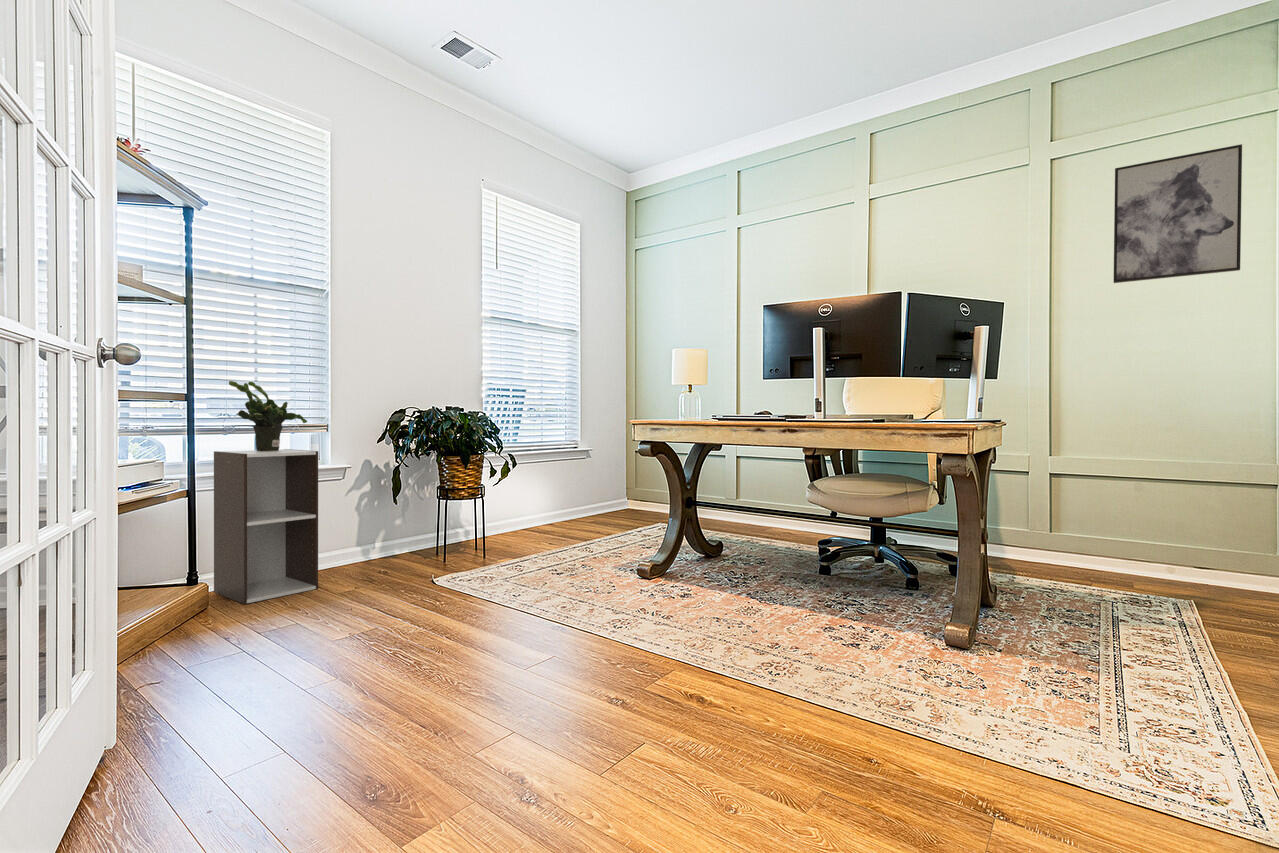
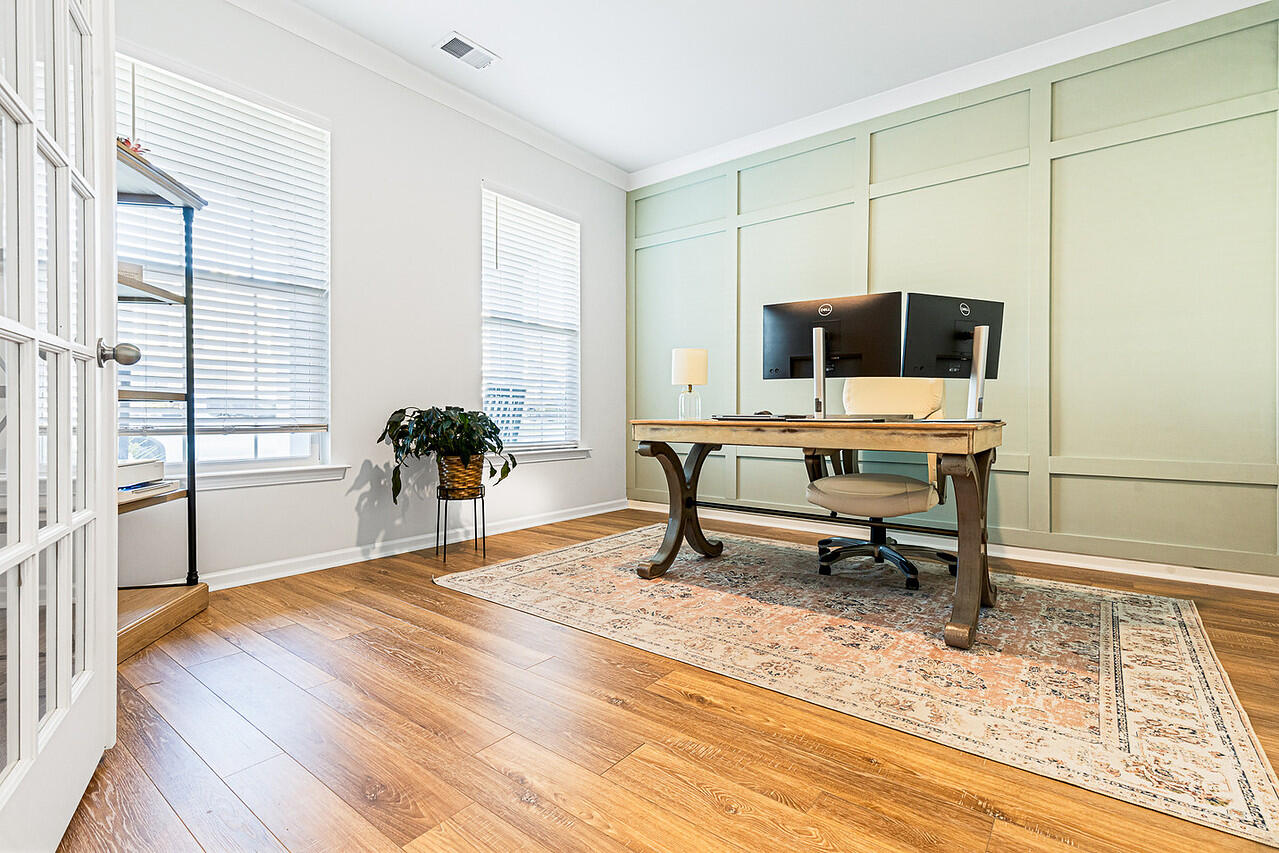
- wall art [1113,143,1243,284]
- potted plant [228,380,308,451]
- bookcase [213,448,319,605]
